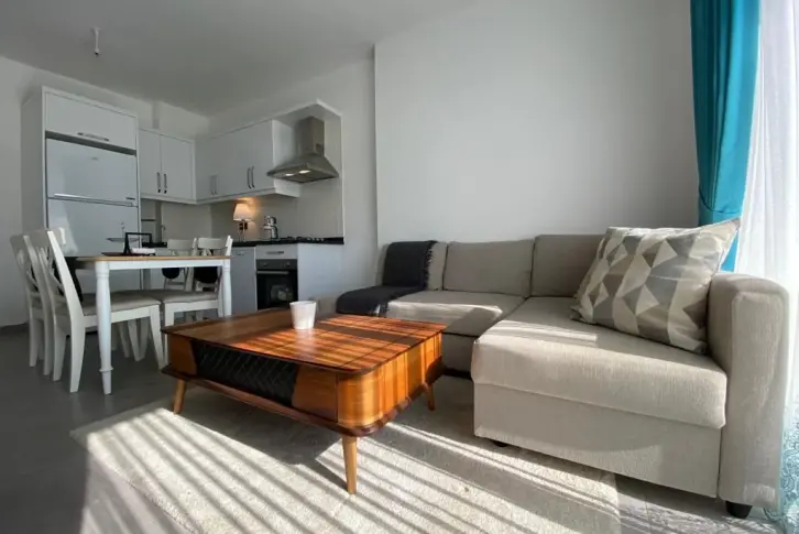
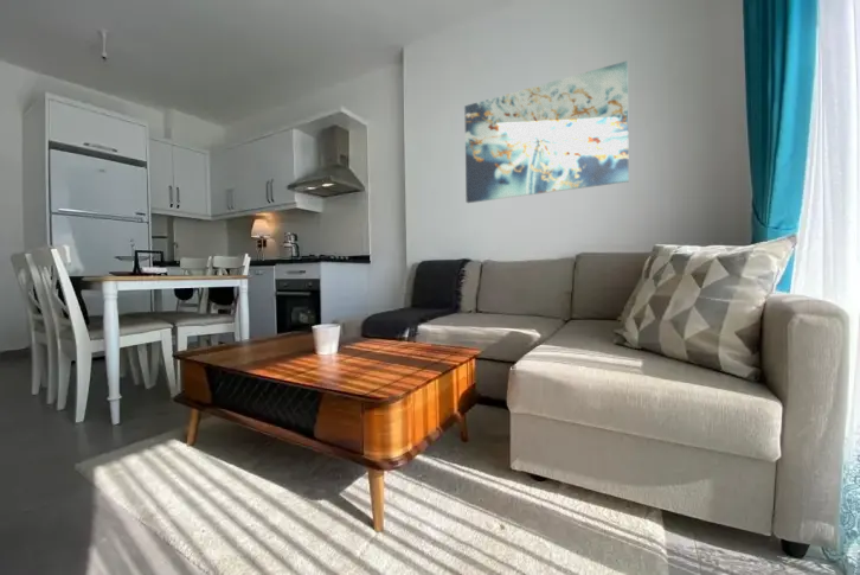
+ wall art [463,59,630,204]
